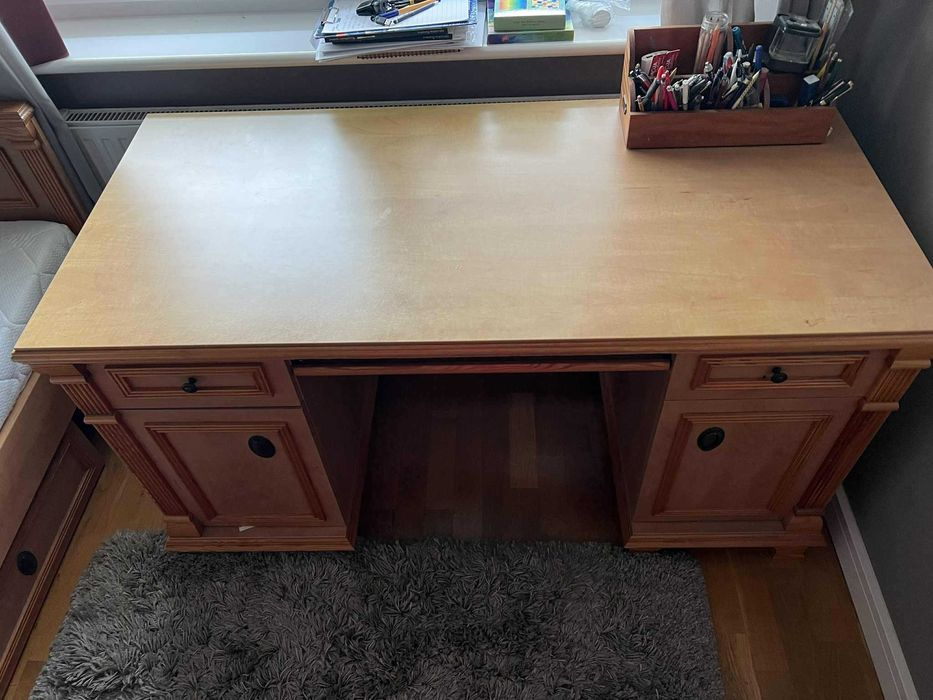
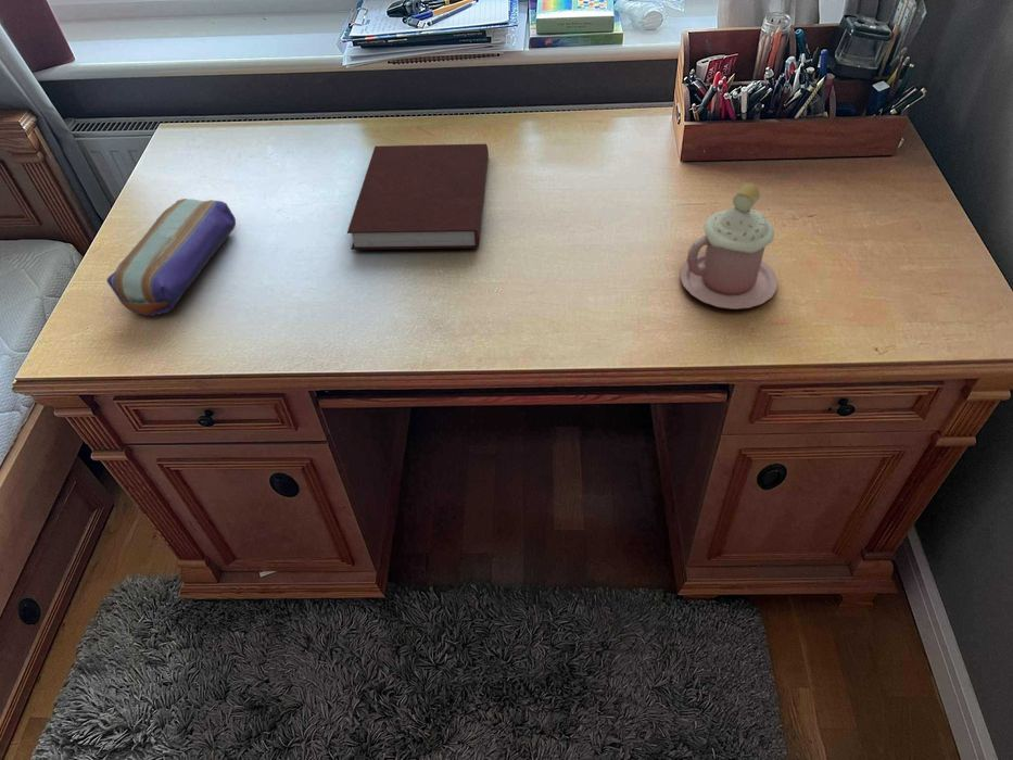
+ pencil case [105,198,237,317]
+ notebook [346,142,490,251]
+ mug [680,182,778,311]
